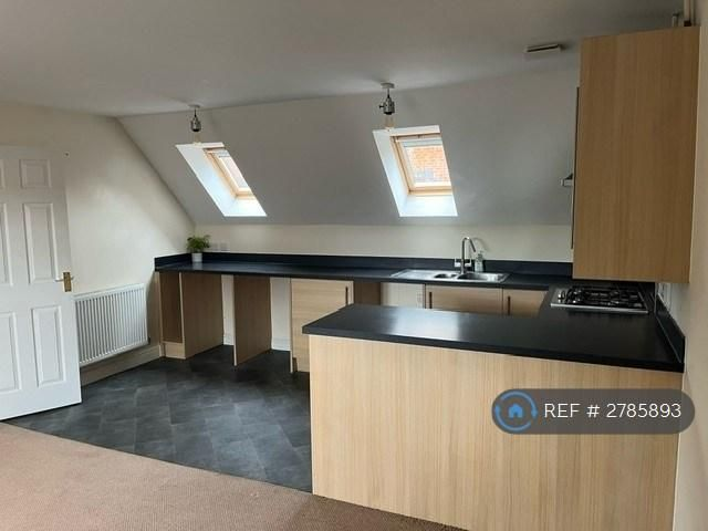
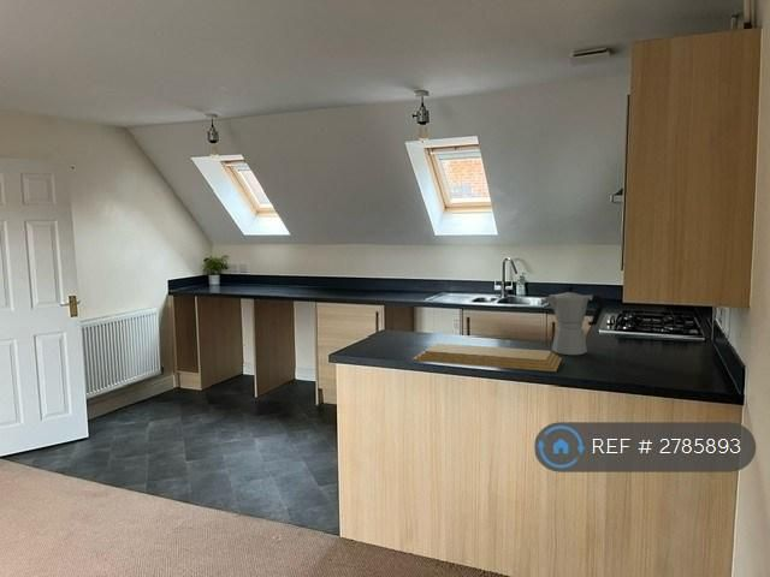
+ cutting board [411,343,563,373]
+ moka pot [543,285,606,356]
